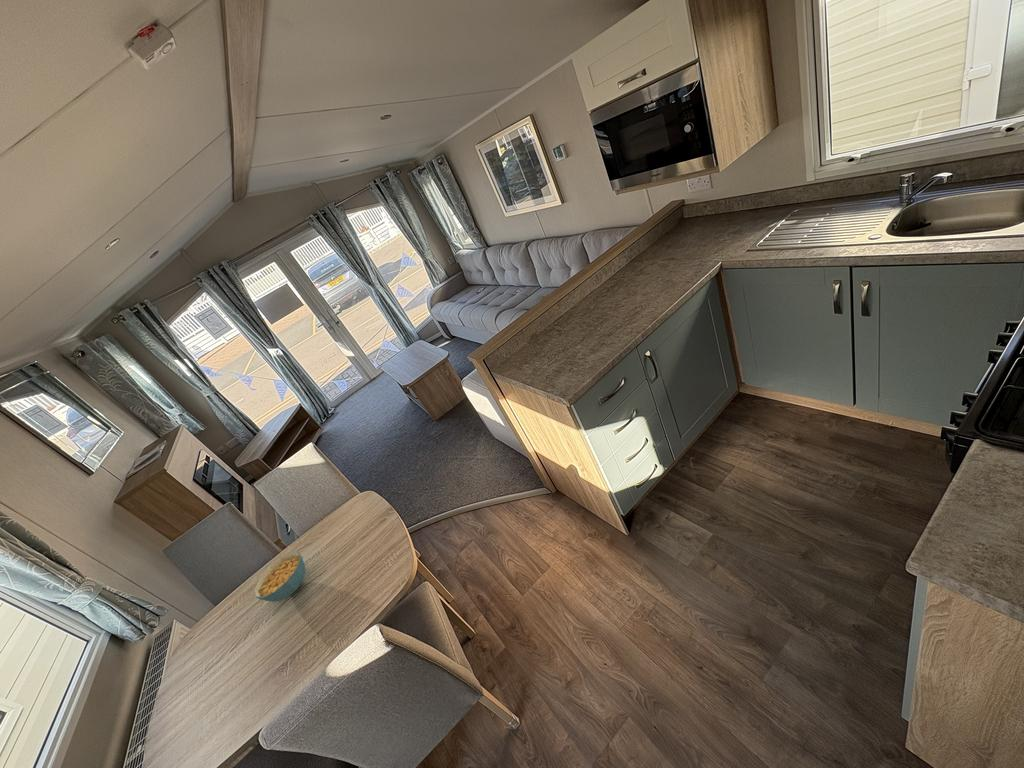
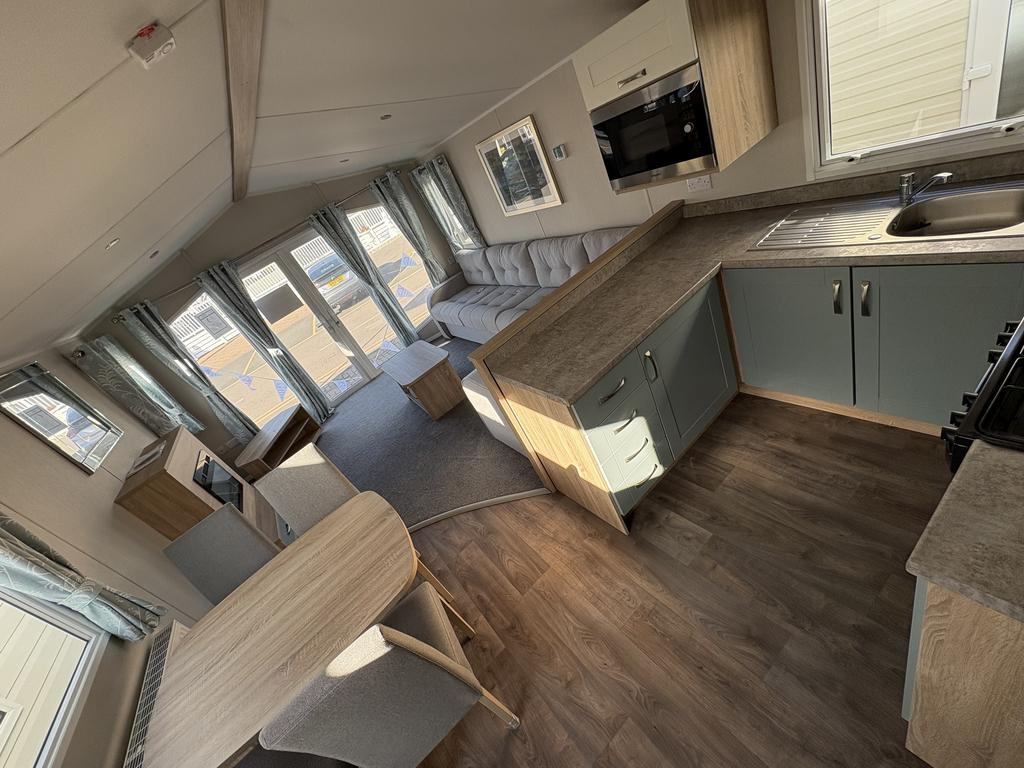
- cereal bowl [253,551,307,603]
